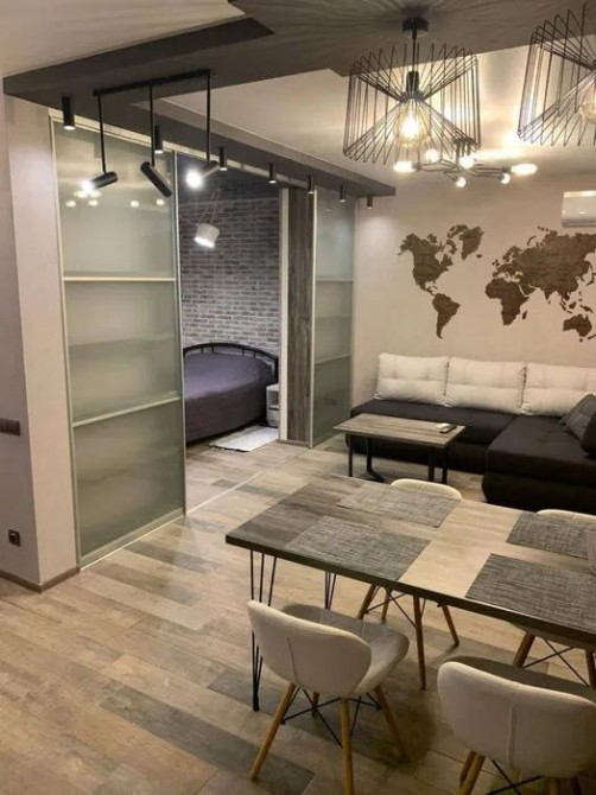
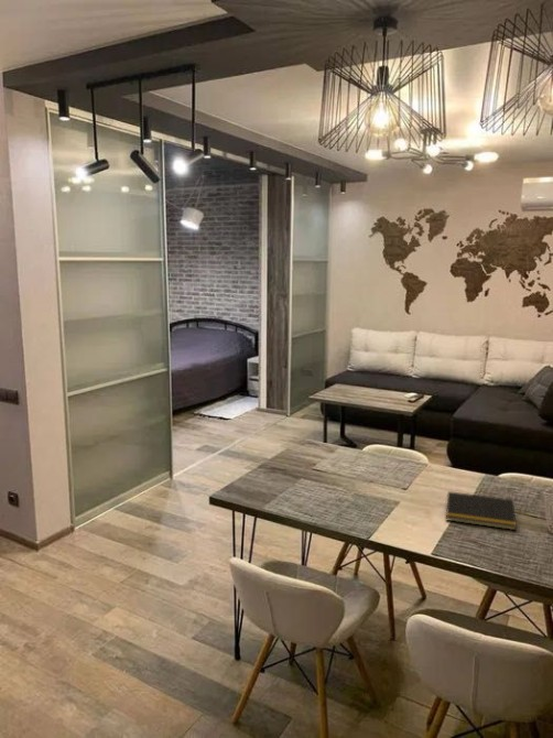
+ notepad [445,490,518,531]
